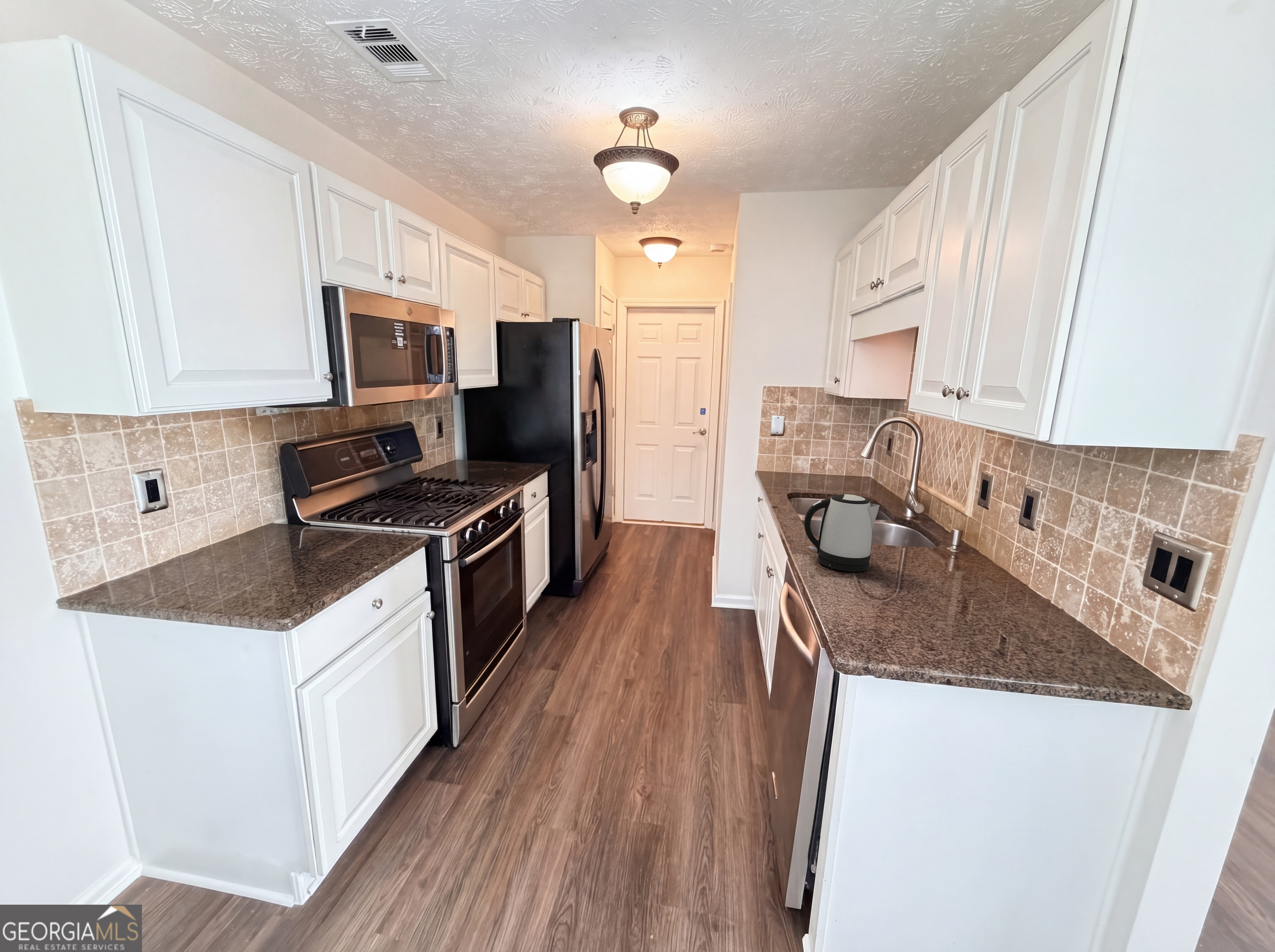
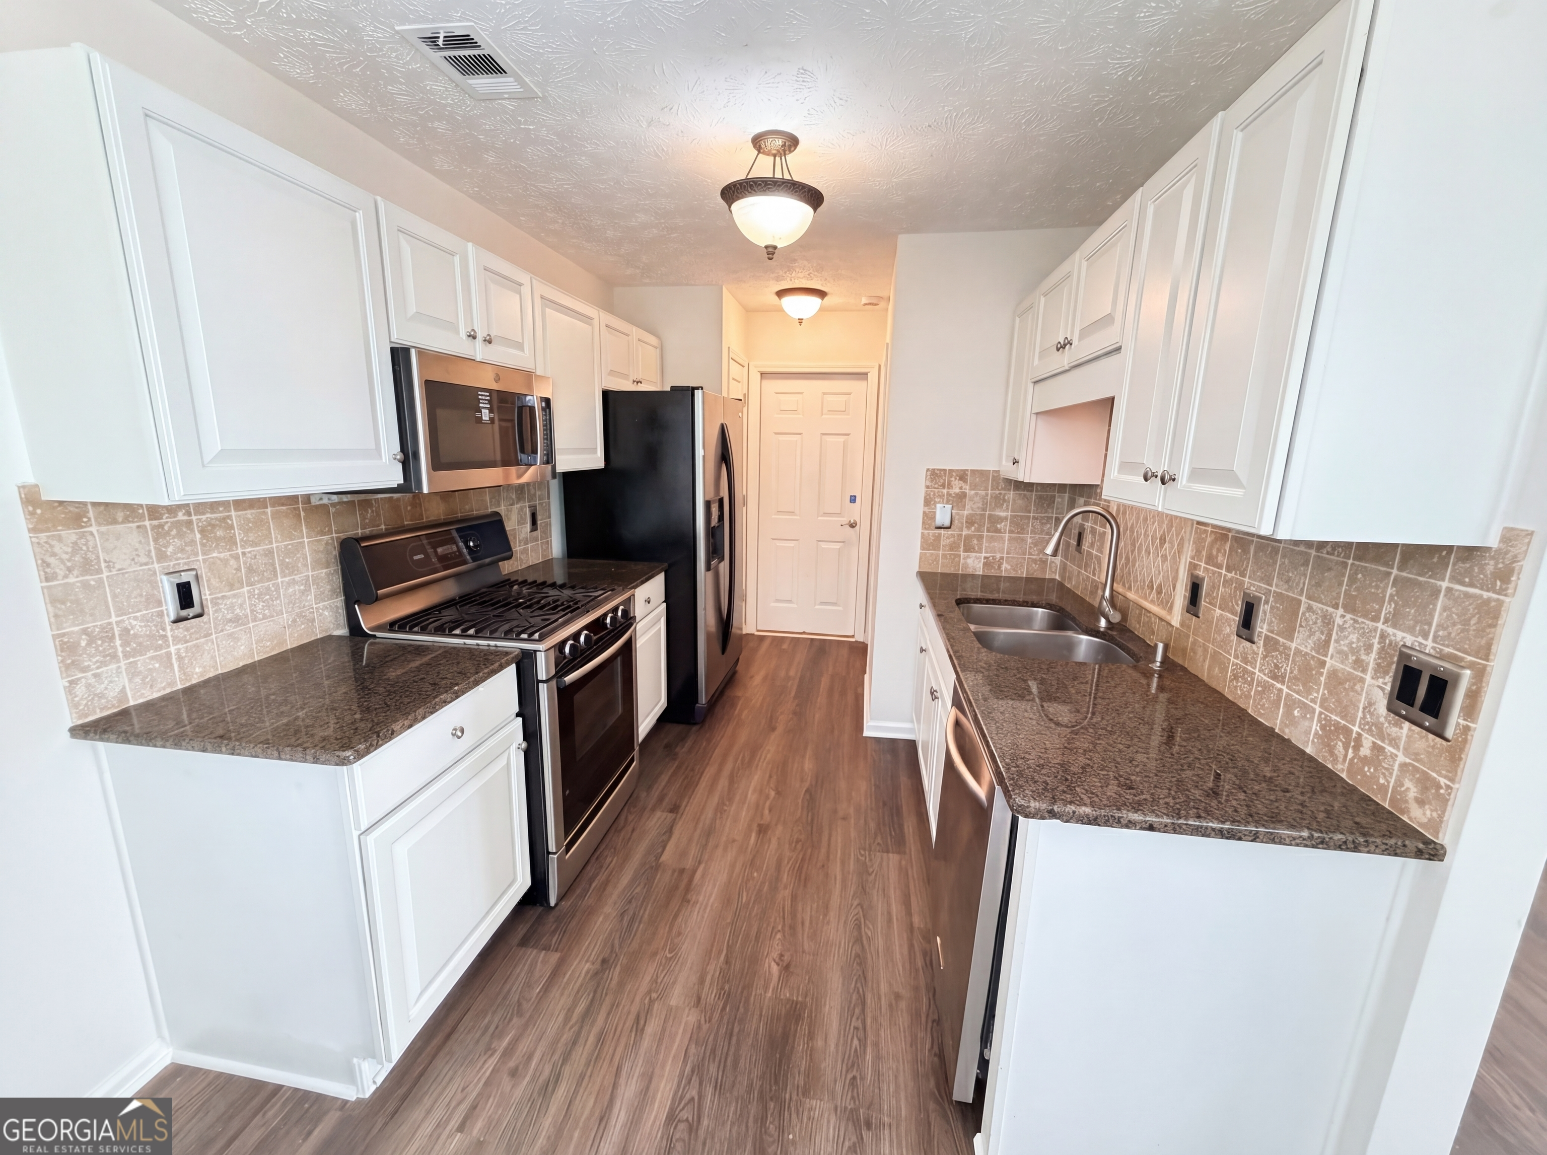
- kettle [804,494,880,572]
